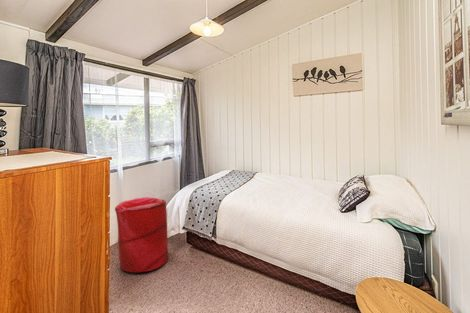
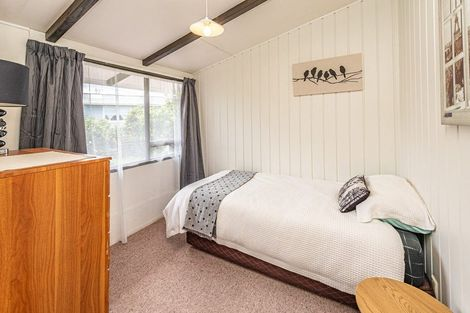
- laundry hamper [114,196,169,273]
